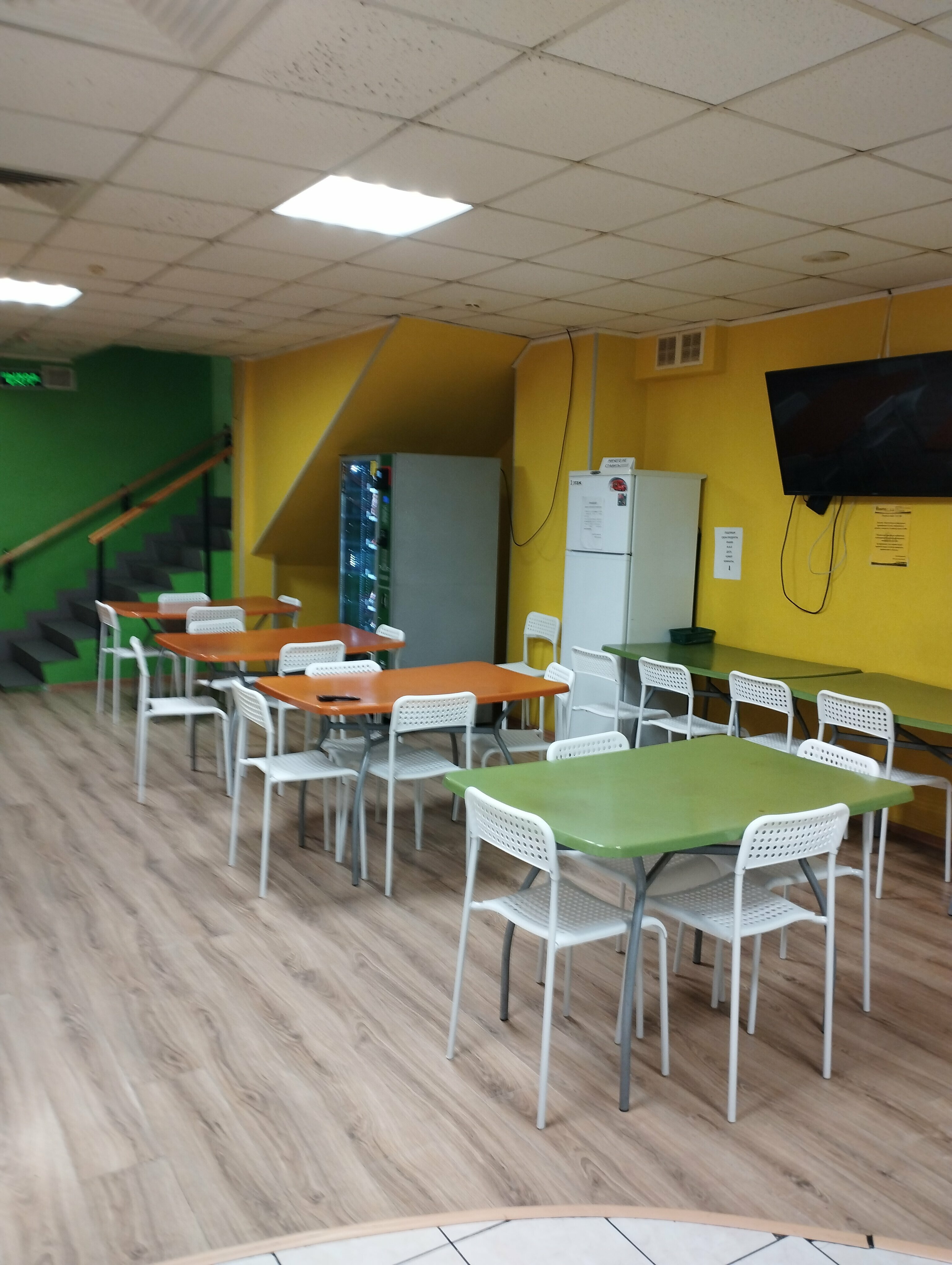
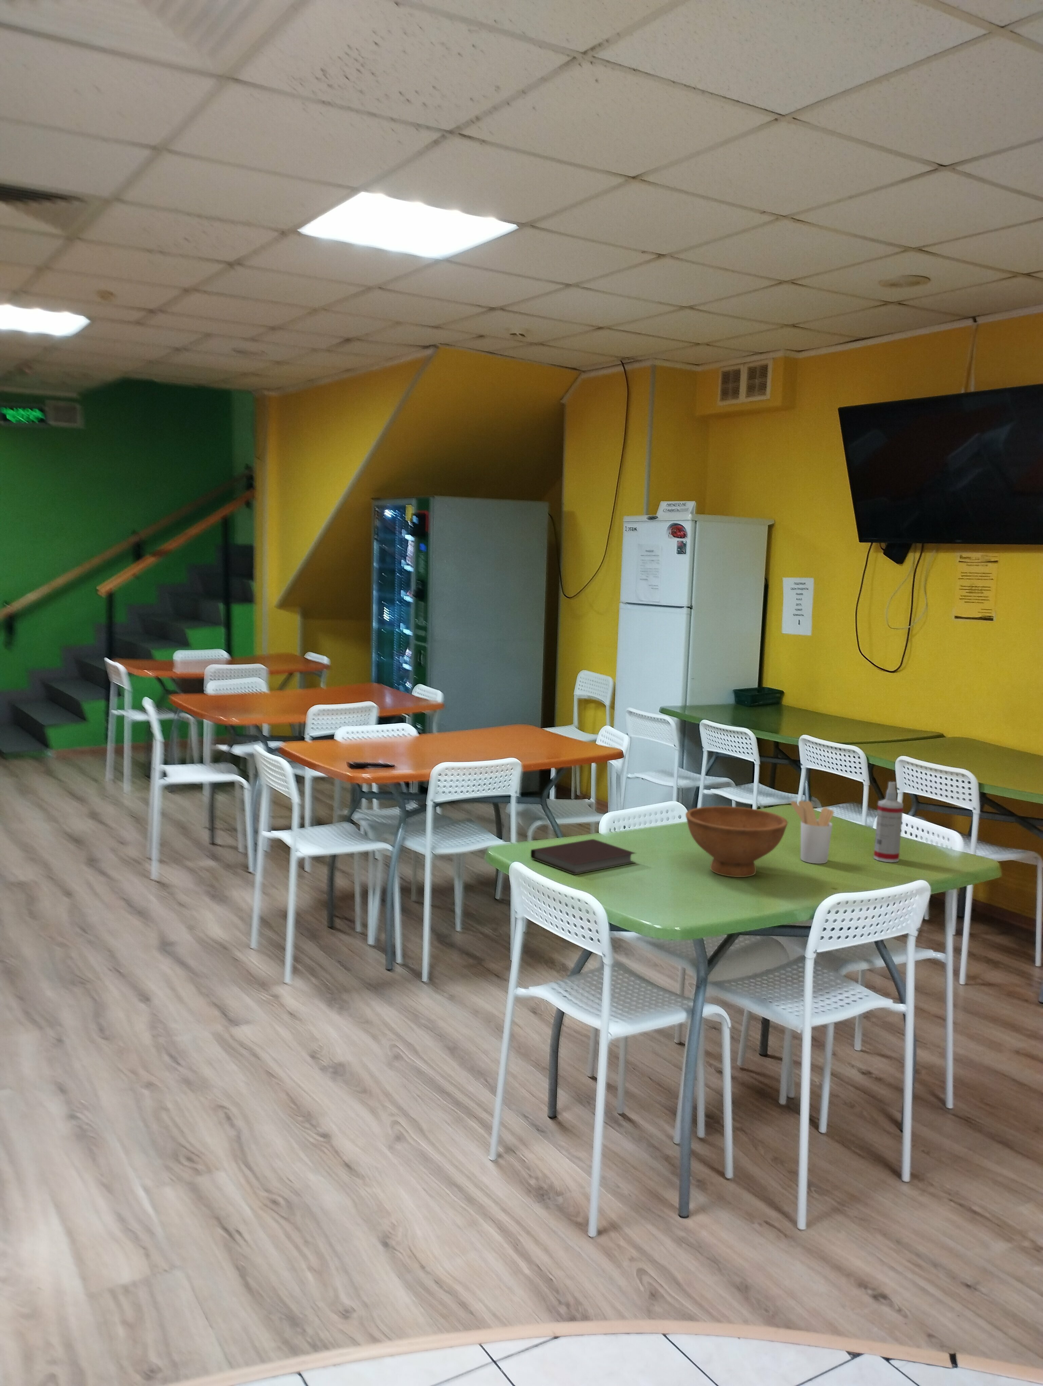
+ utensil holder [790,800,834,864]
+ notebook [530,839,637,875]
+ spray bottle [873,781,904,863]
+ bowl [685,805,788,878]
